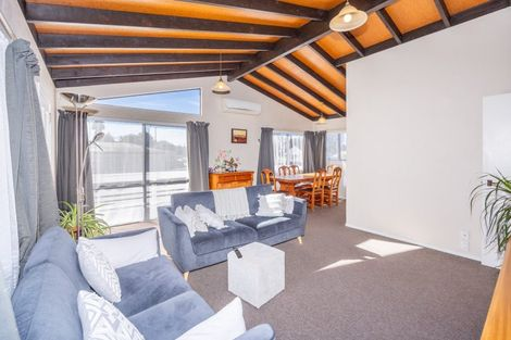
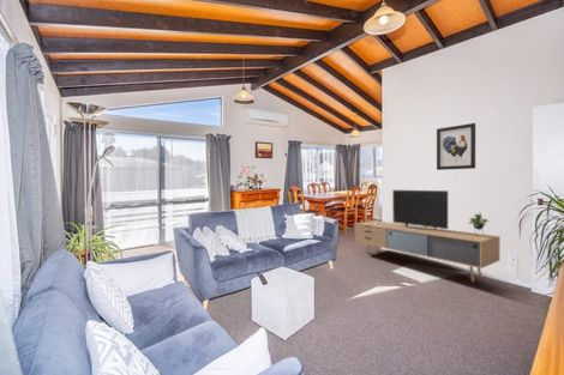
+ media console [353,189,500,283]
+ wall art [436,122,476,171]
